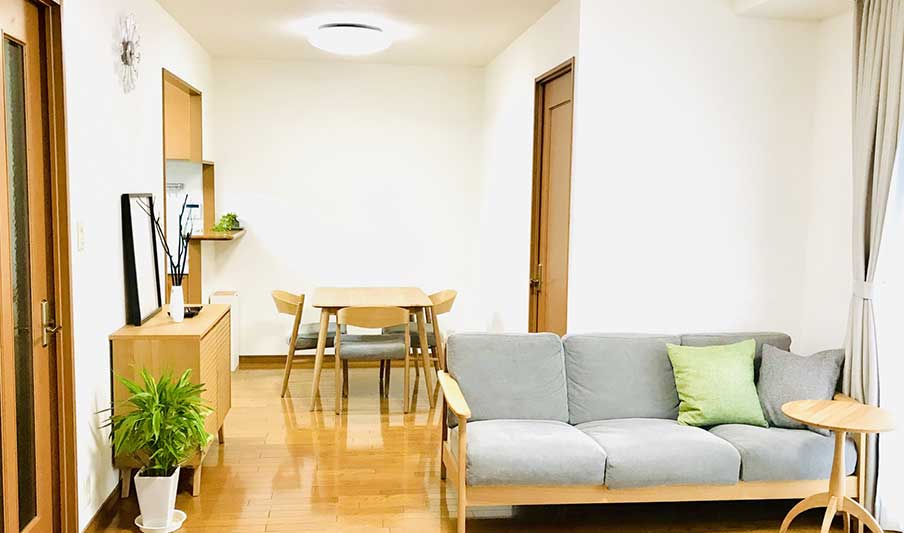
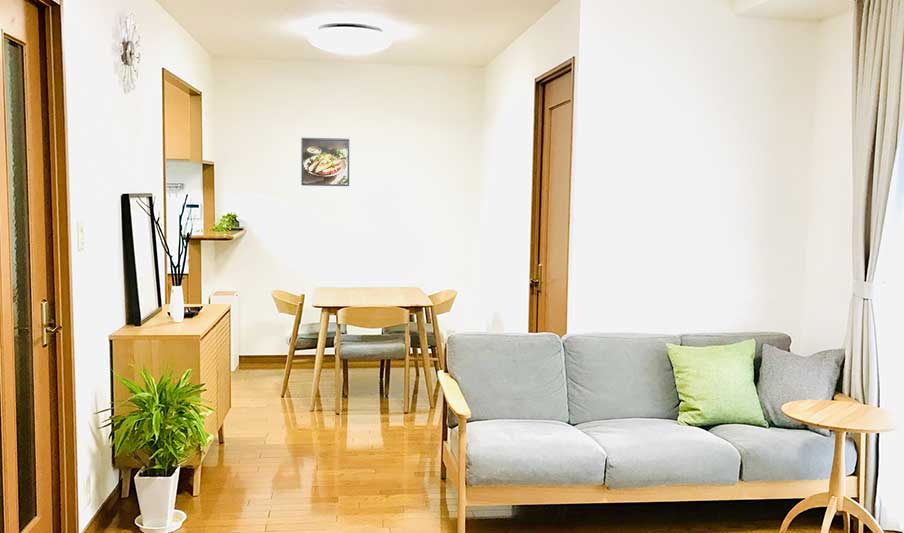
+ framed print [300,137,350,187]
